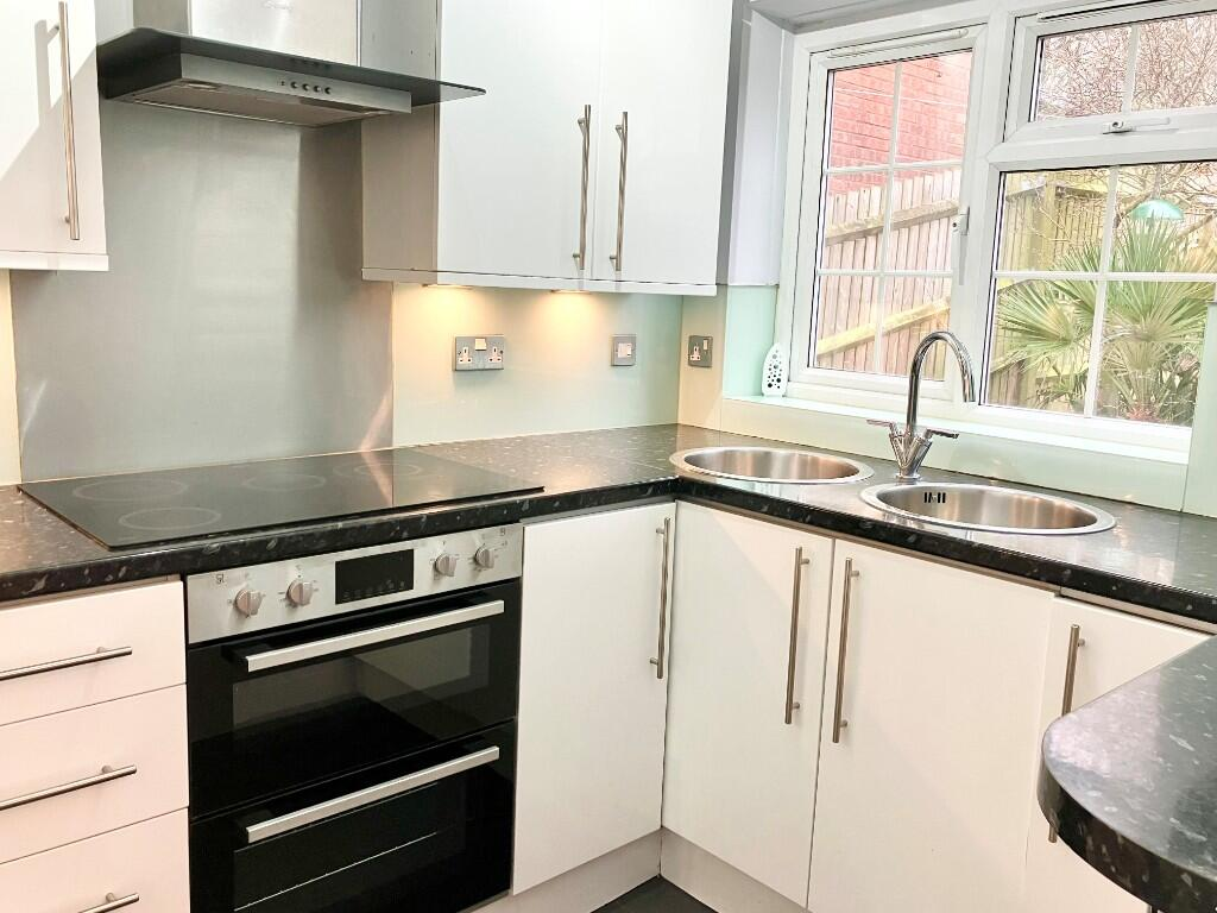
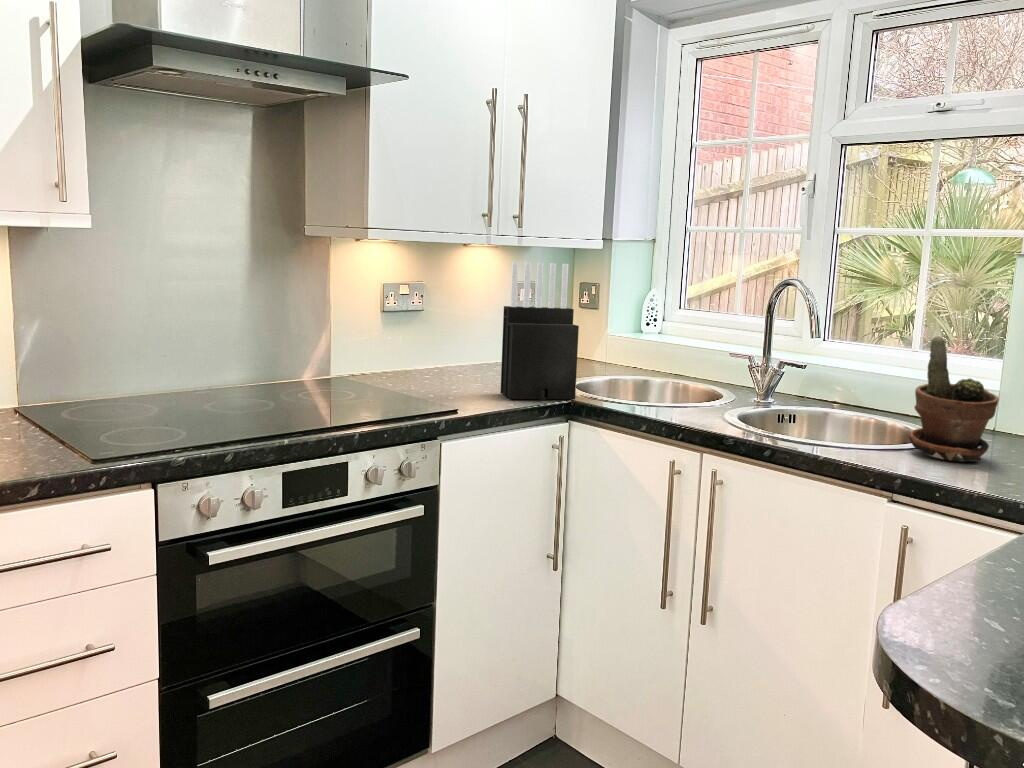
+ potted plant [908,335,1000,463]
+ knife block [500,261,580,402]
